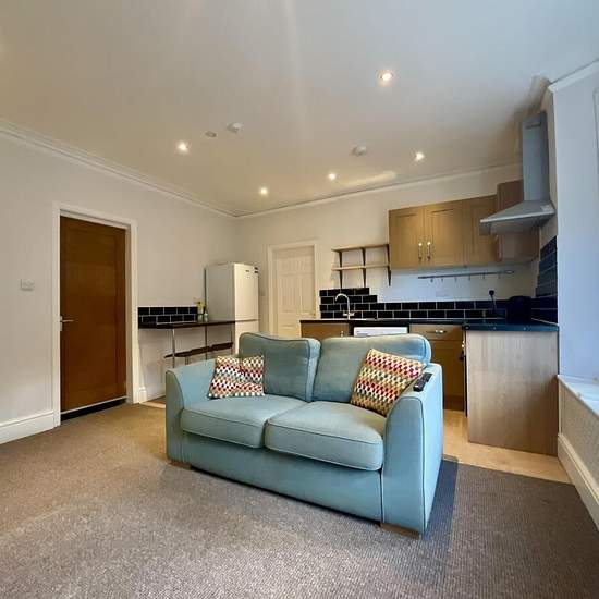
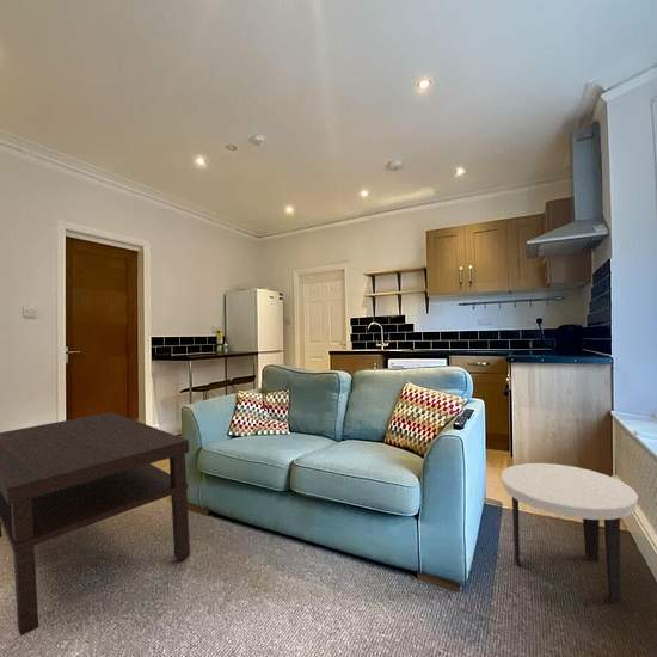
+ side table [501,462,639,604]
+ coffee table [0,411,191,637]
